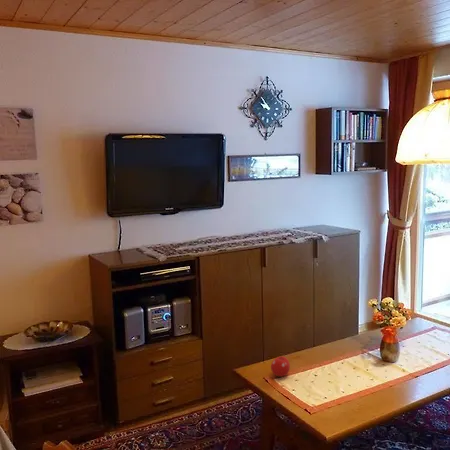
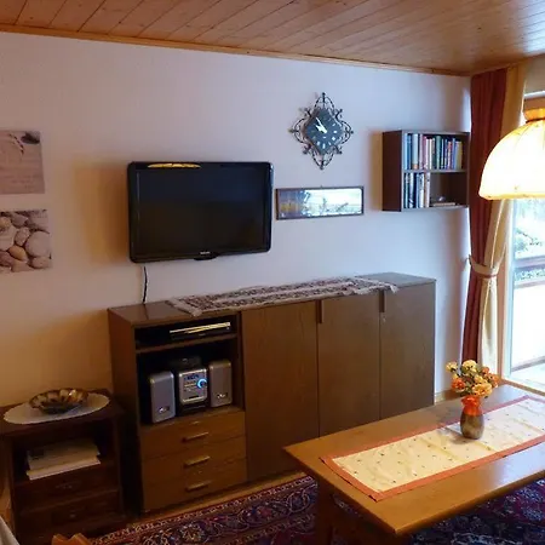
- fruit [270,355,291,378]
